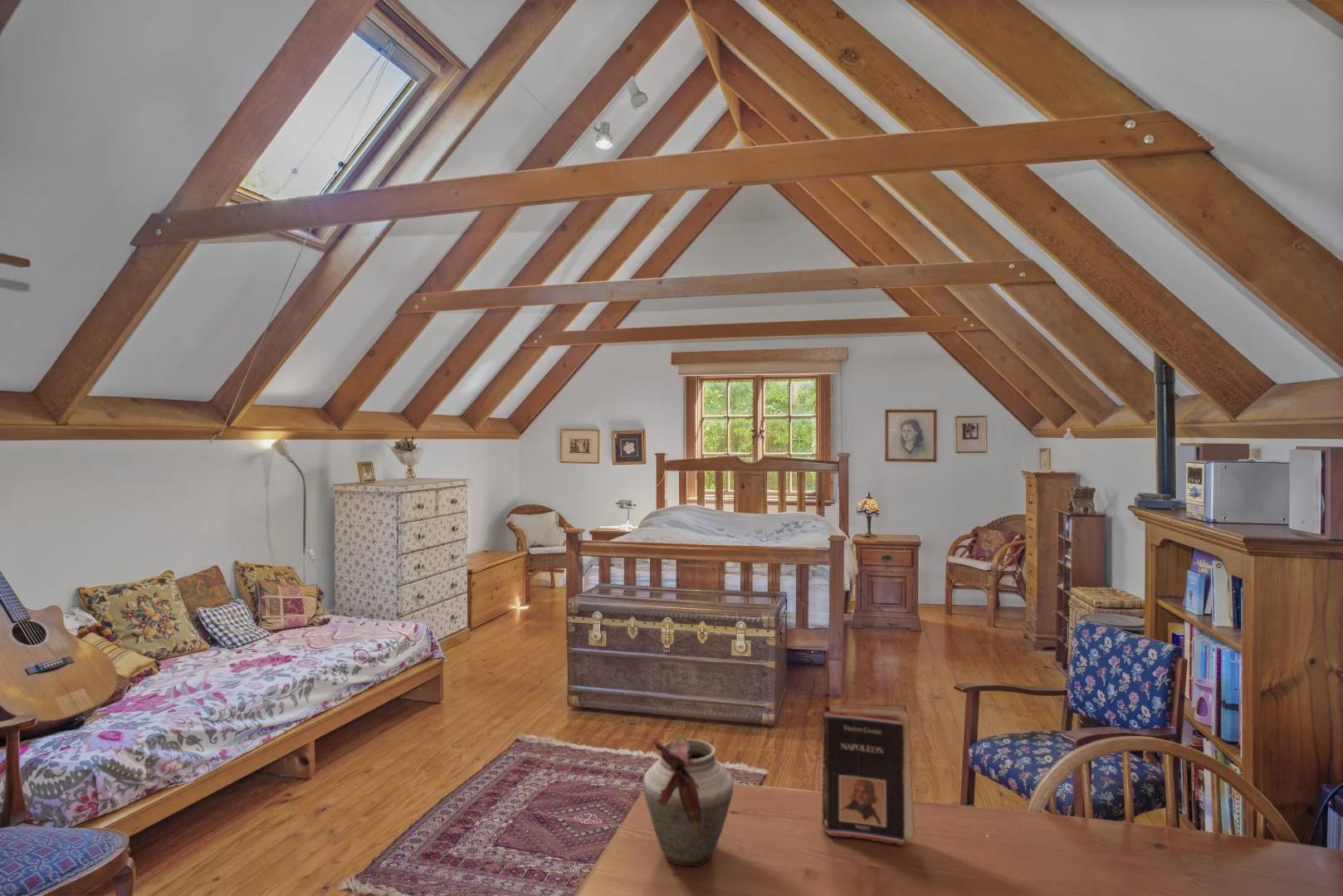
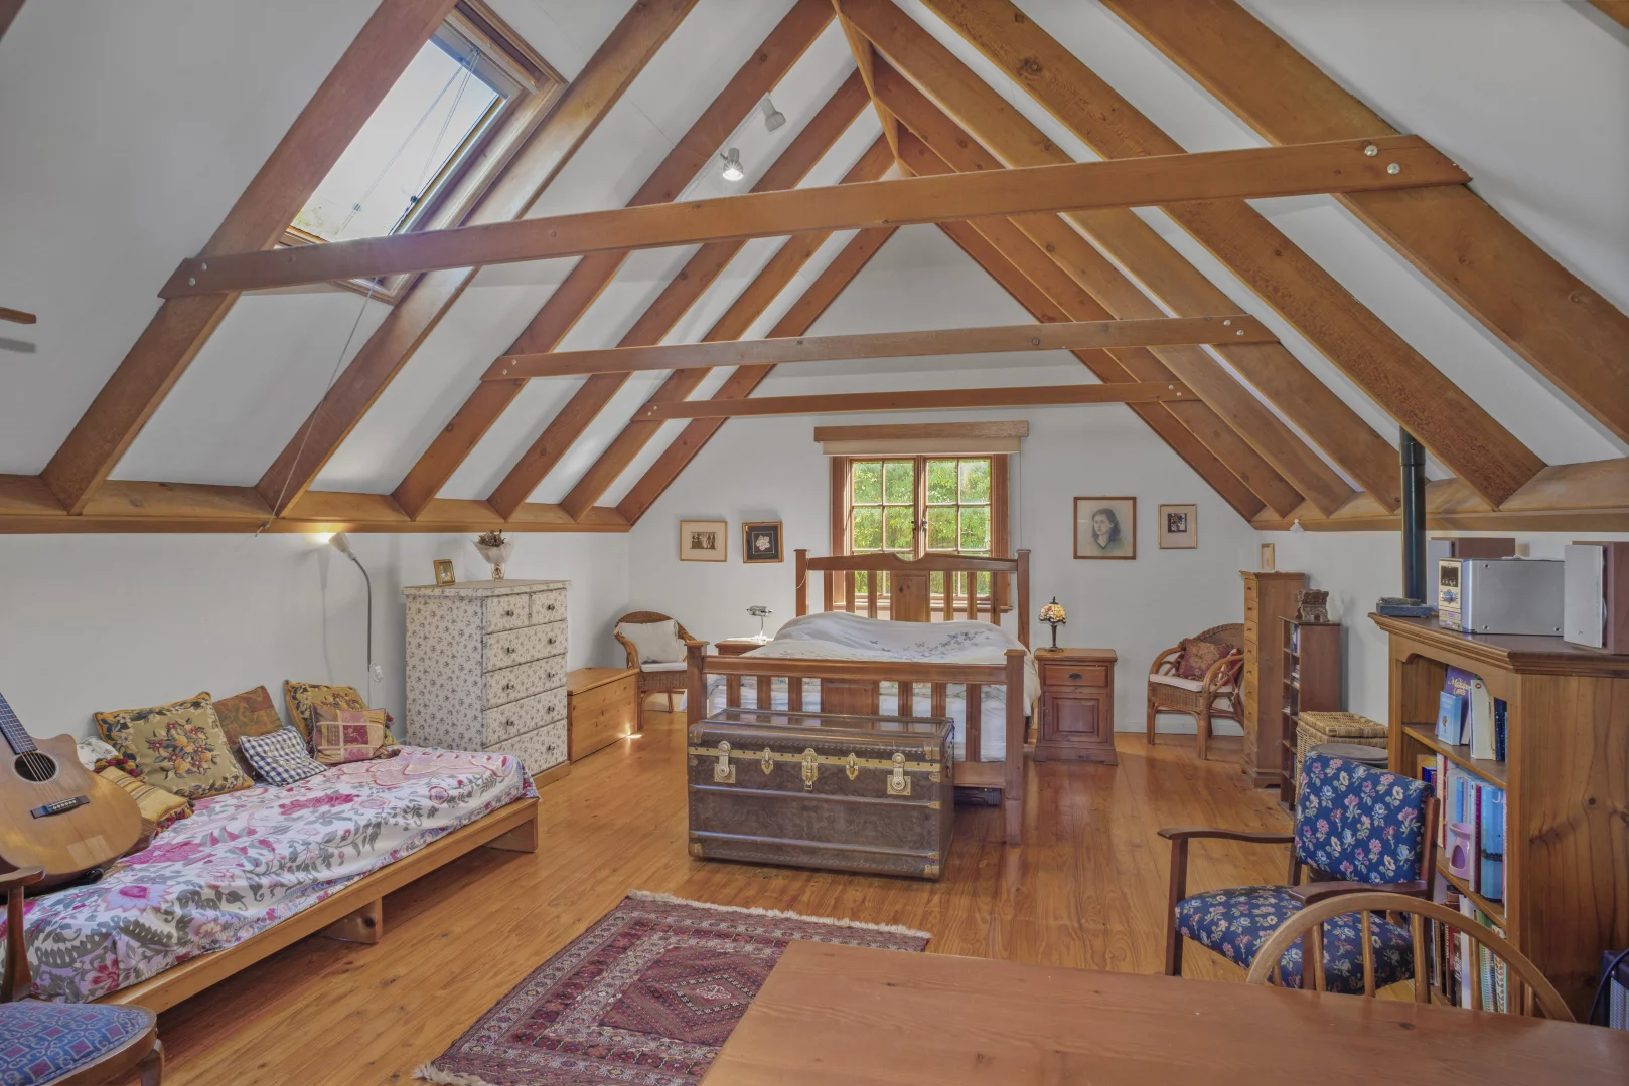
- book [820,703,916,845]
- vase [642,733,735,867]
